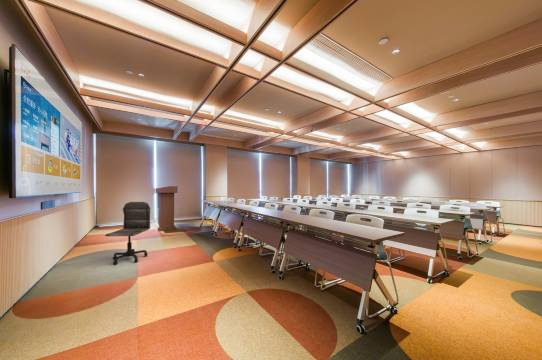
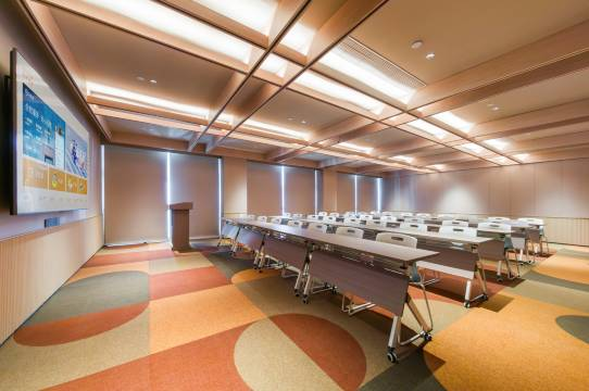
- office chair [104,201,151,266]
